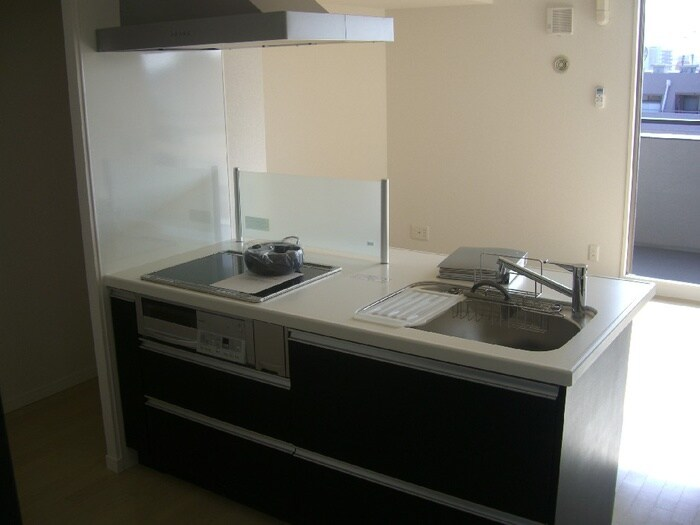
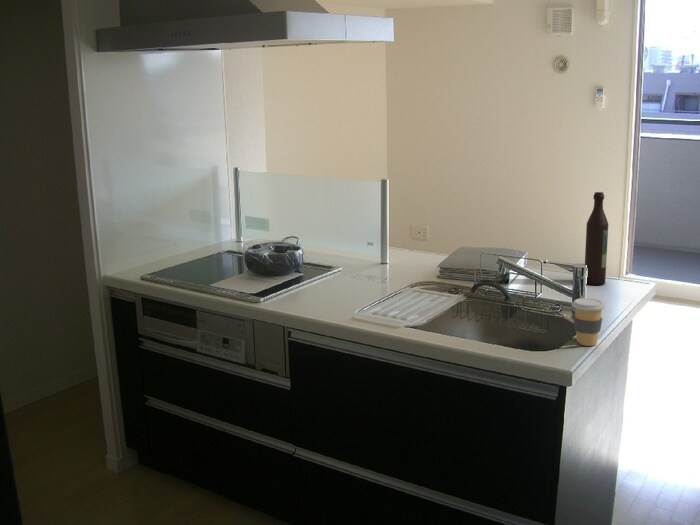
+ coffee cup [571,297,606,347]
+ wine bottle [584,191,609,286]
